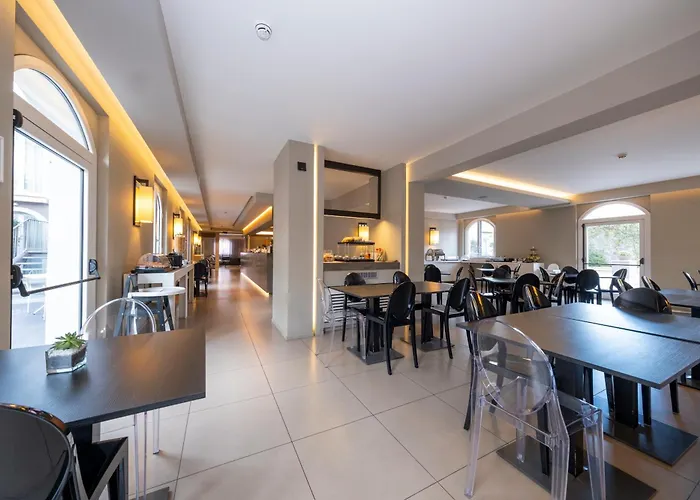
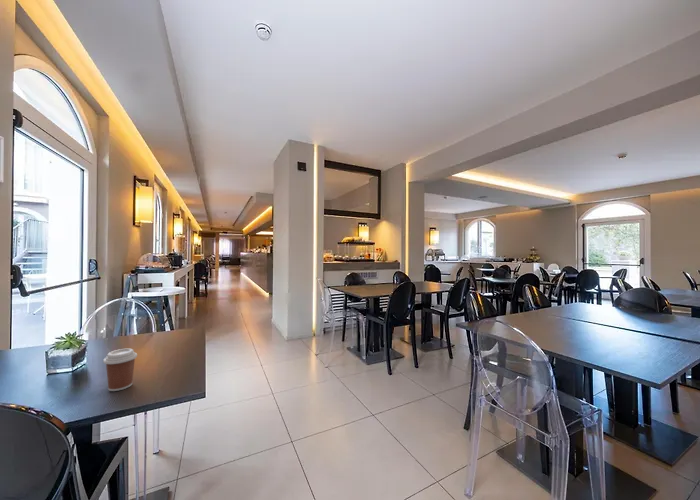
+ coffee cup [102,348,138,392]
